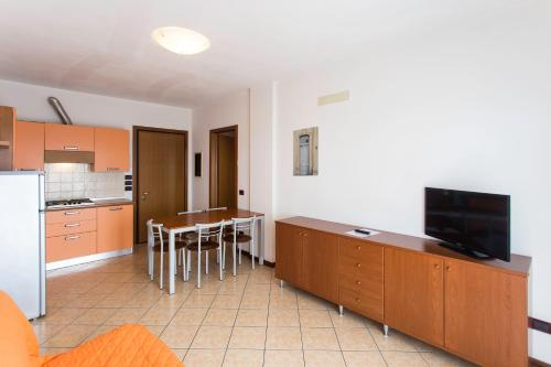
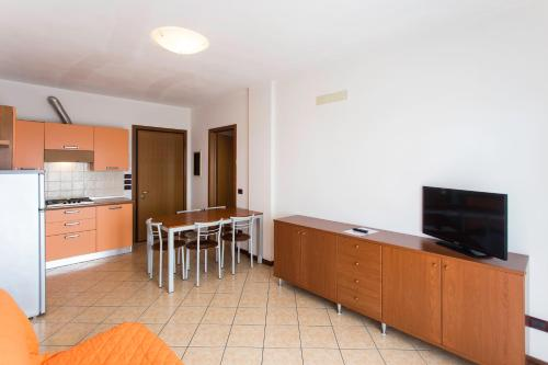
- wall art [292,126,320,177]
